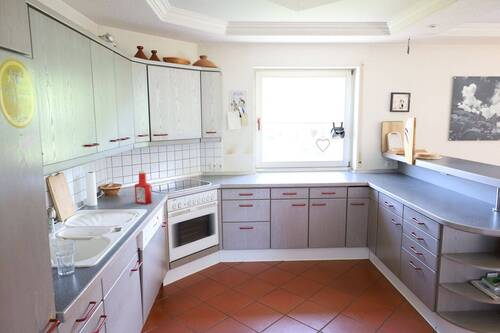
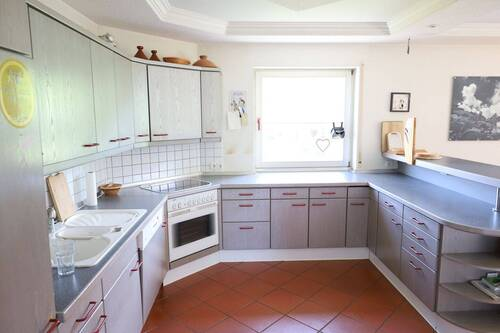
- soap bottle [134,170,153,205]
